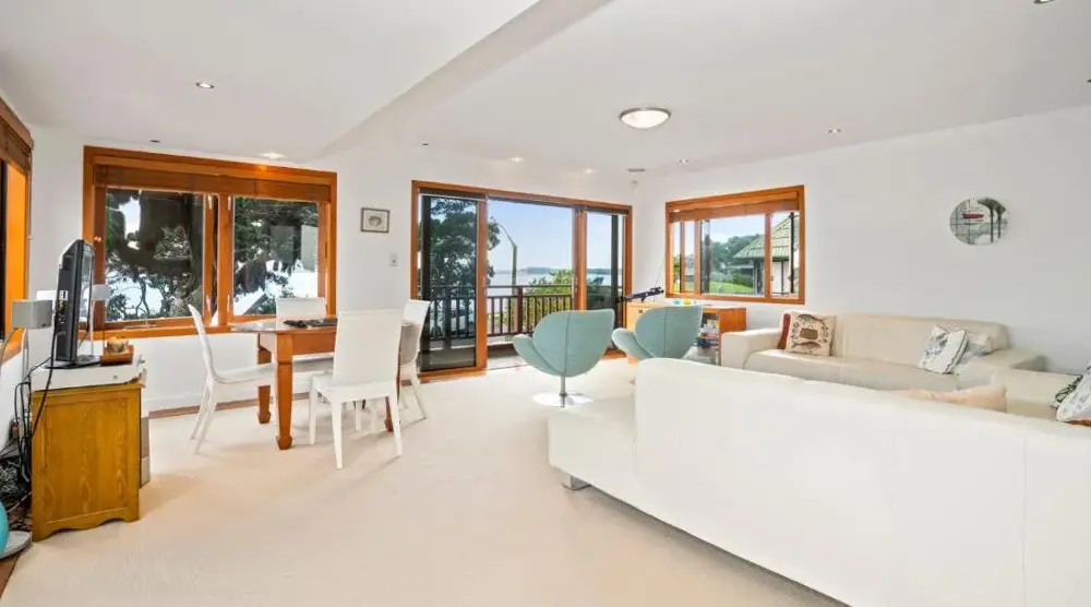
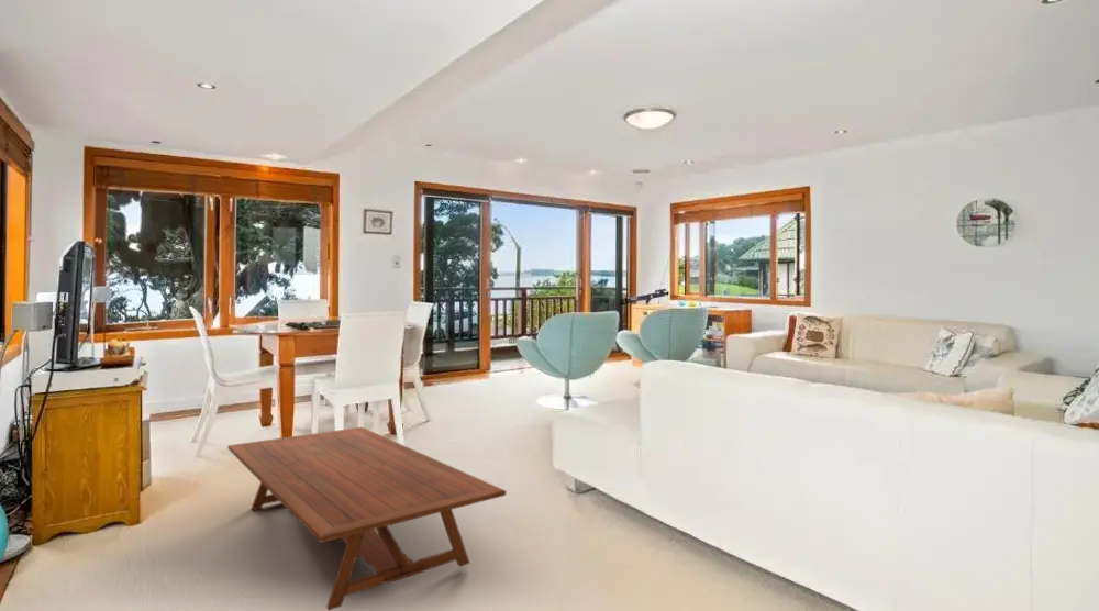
+ coffee table [226,426,507,611]
